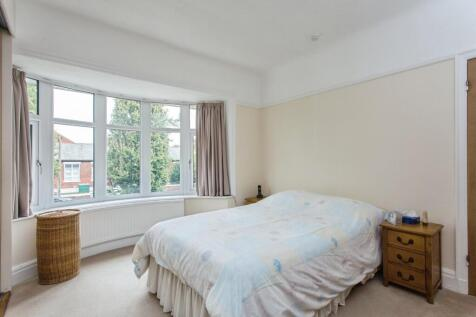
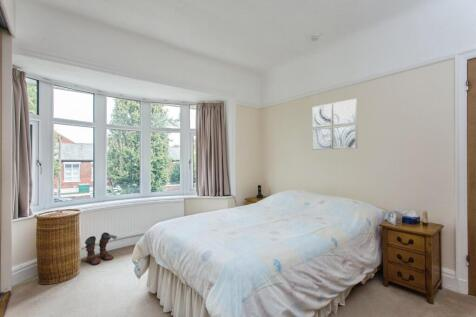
+ boots [84,231,118,266]
+ wall art [311,98,358,151]
